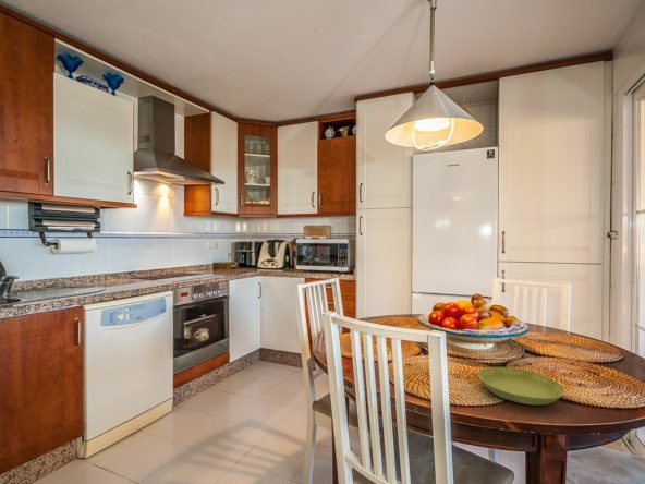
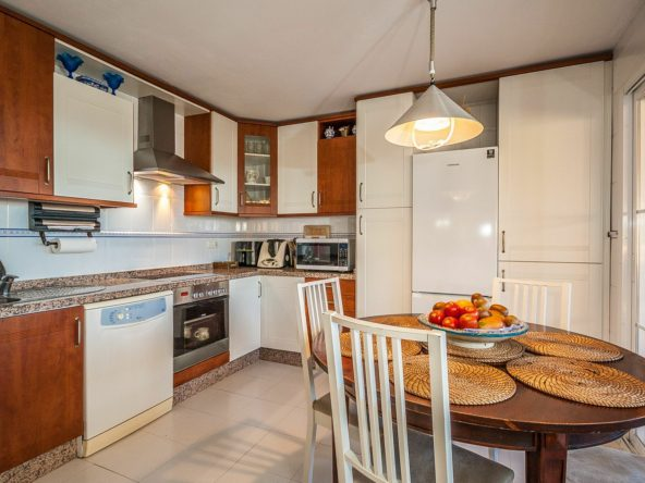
- saucer [477,366,565,407]
